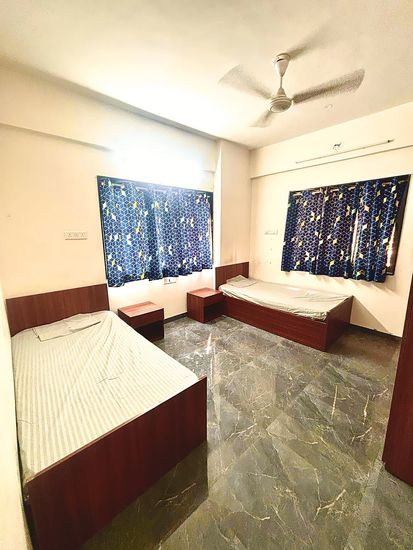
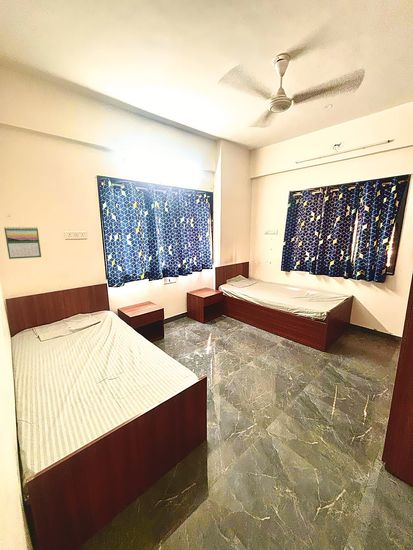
+ calendar [3,225,42,260]
